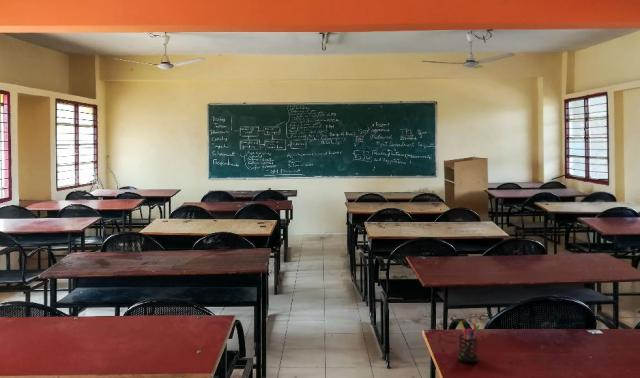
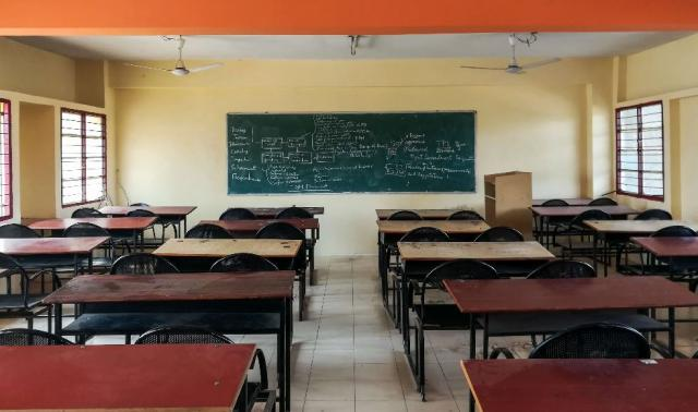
- pen holder [457,320,480,363]
